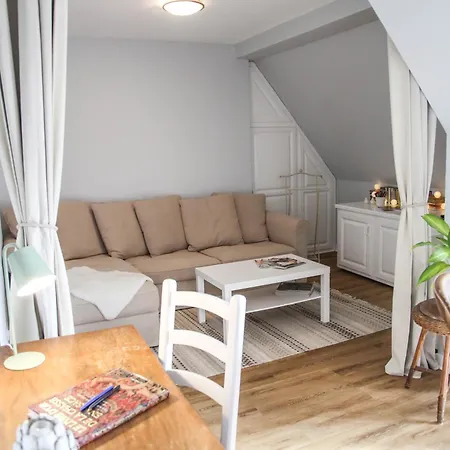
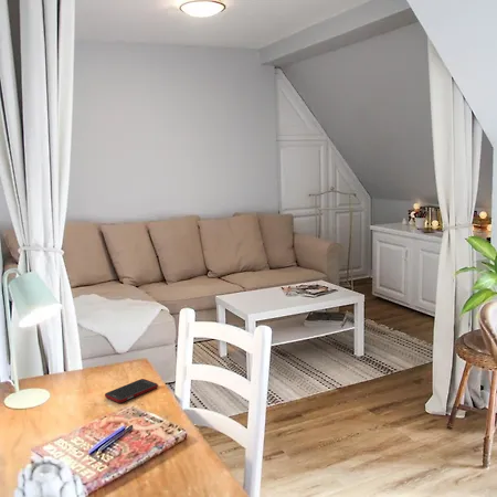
+ cell phone [104,378,159,404]
